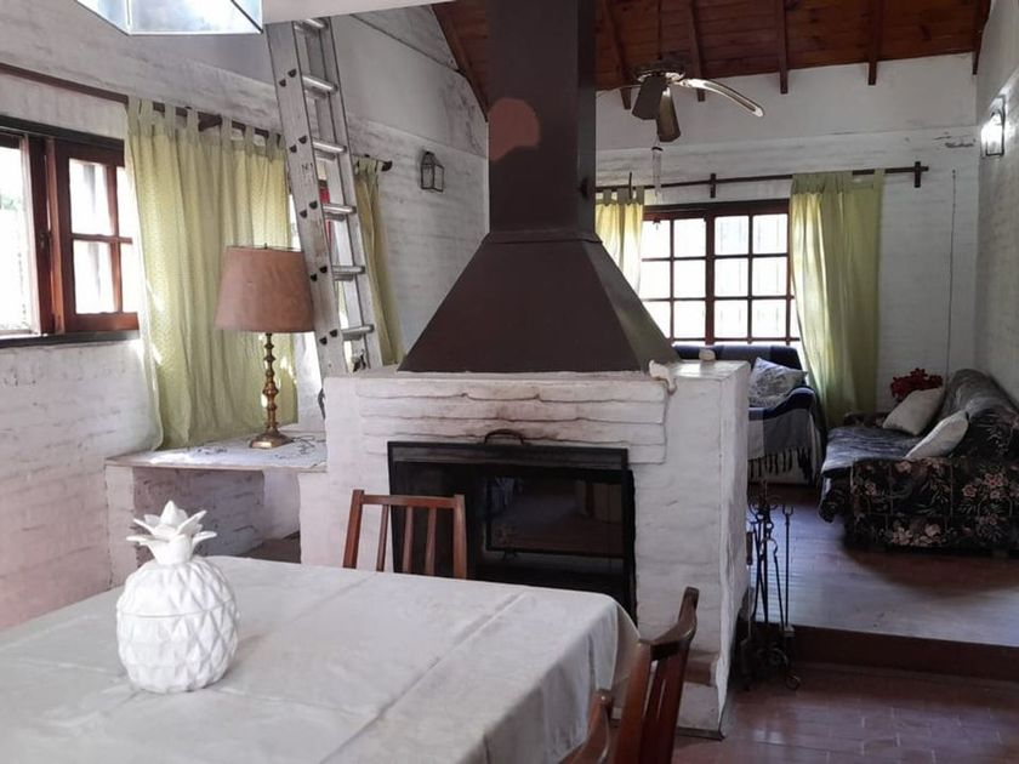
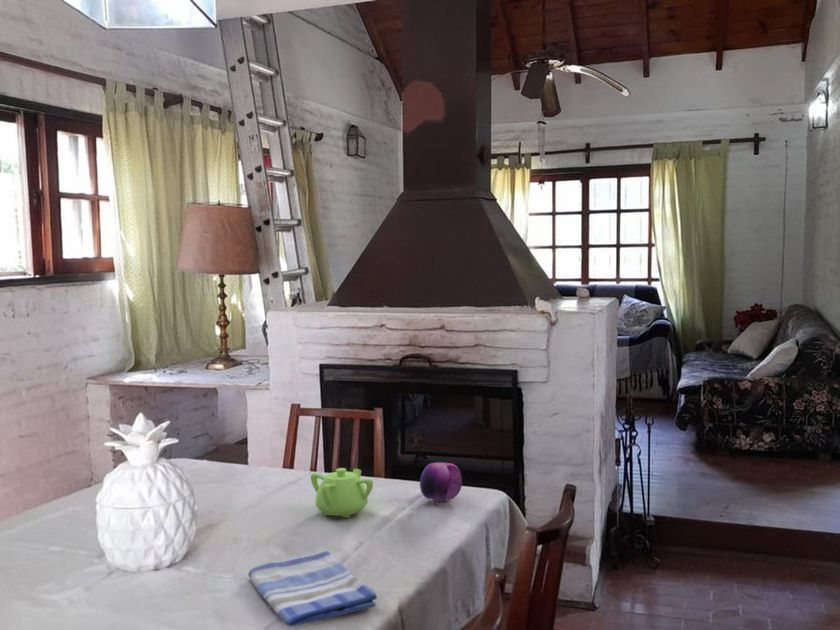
+ dish towel [247,550,378,627]
+ fruit [419,461,463,506]
+ teapot [310,467,374,519]
